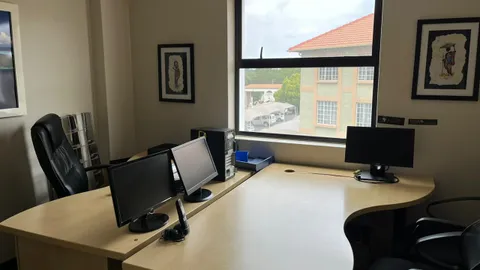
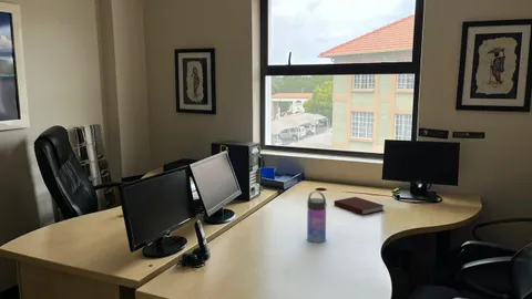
+ notebook [332,196,385,216]
+ water bottle [306,190,328,244]
